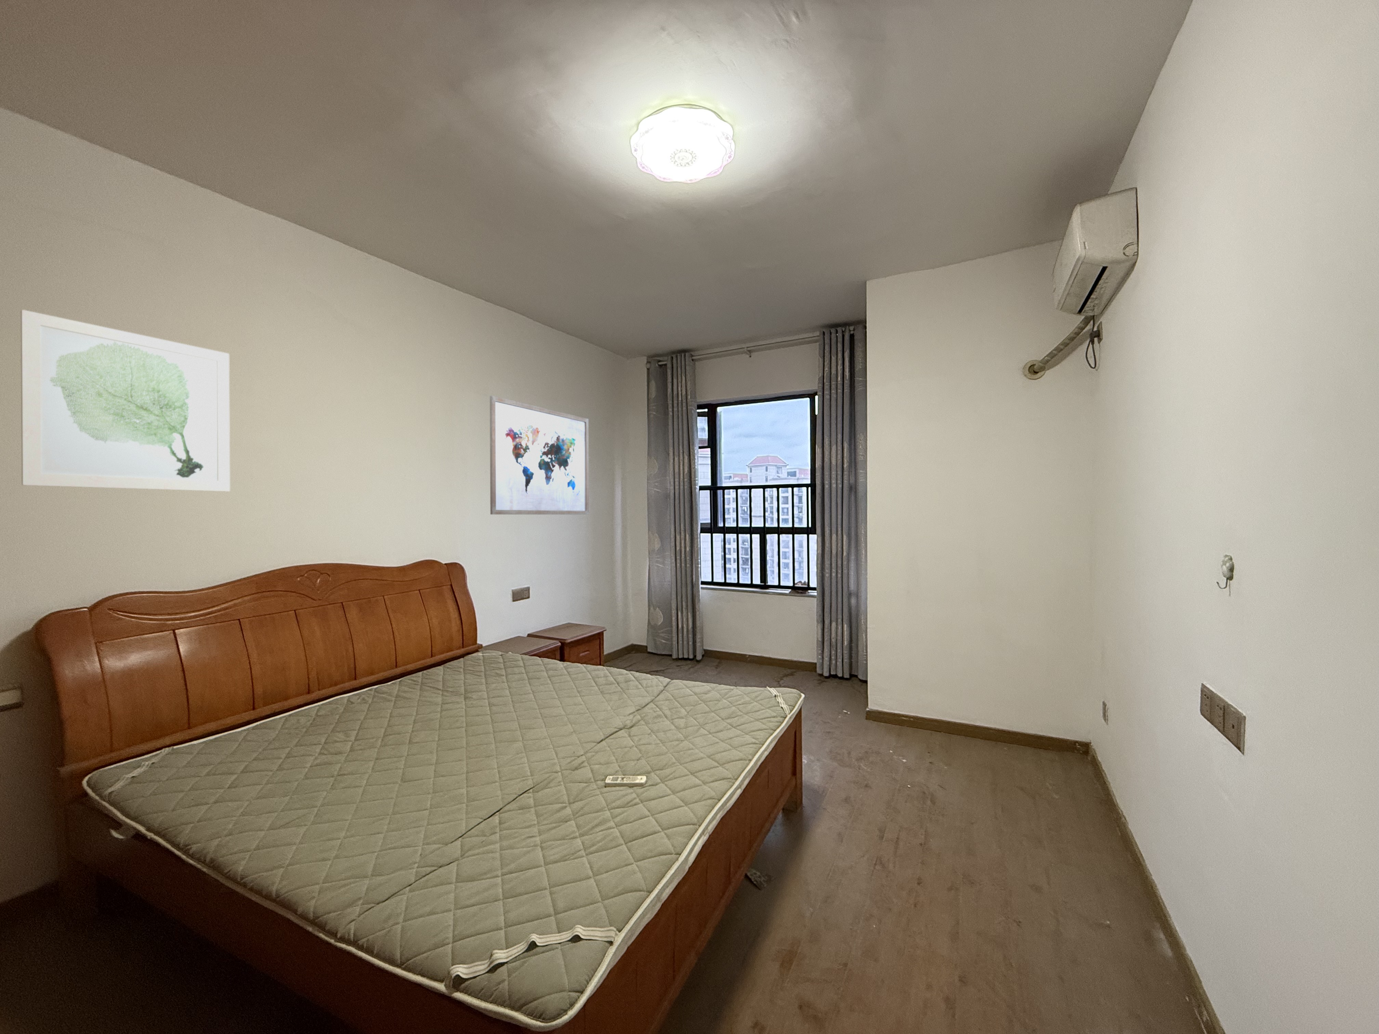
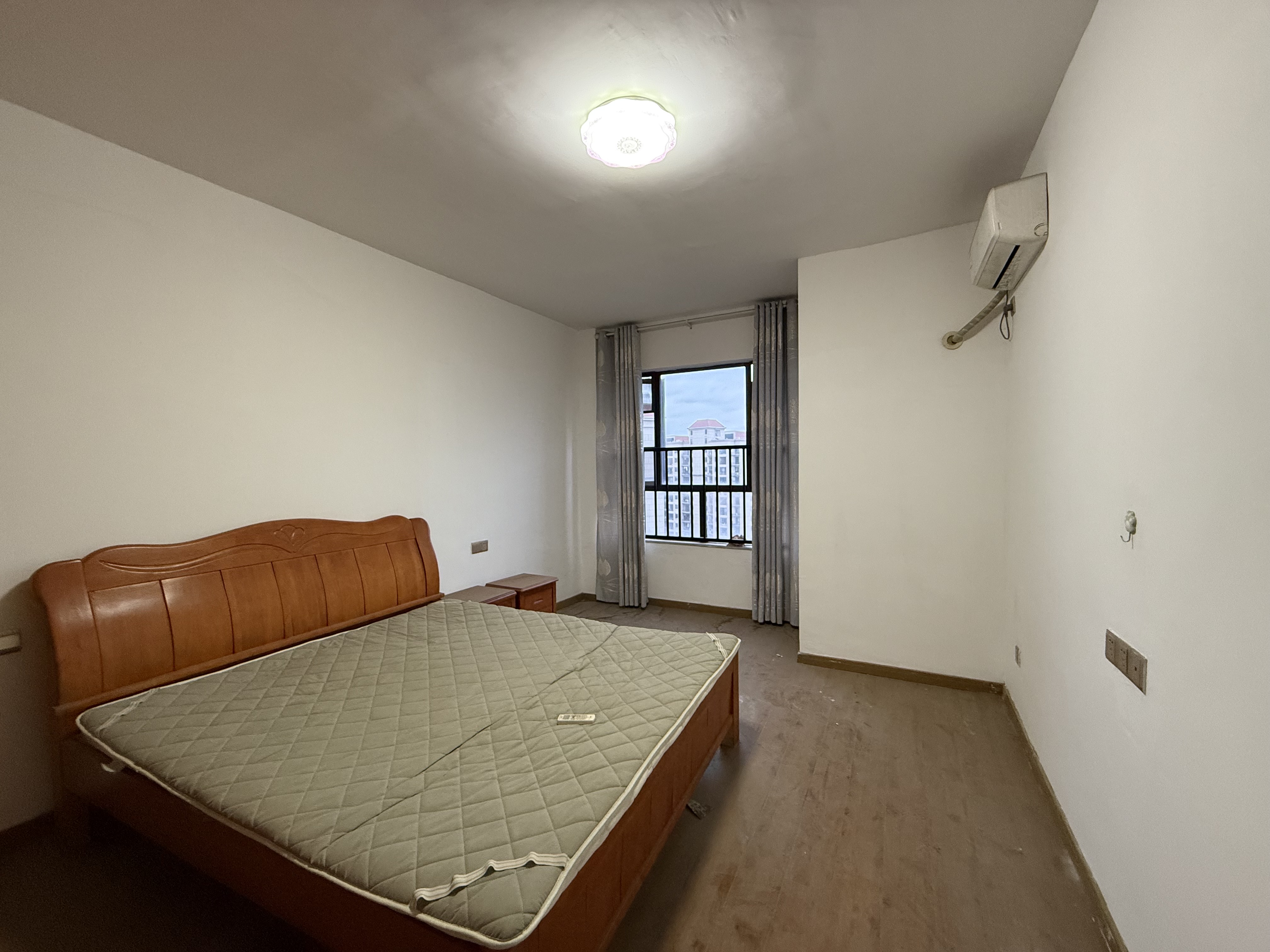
- wall art [21,310,230,492]
- wall art [490,395,590,515]
